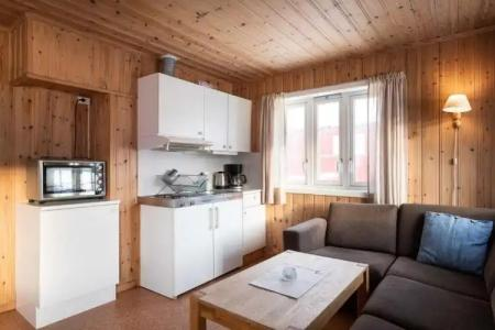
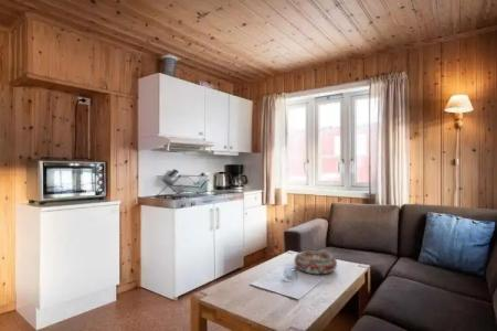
+ decorative bowl [294,249,338,275]
